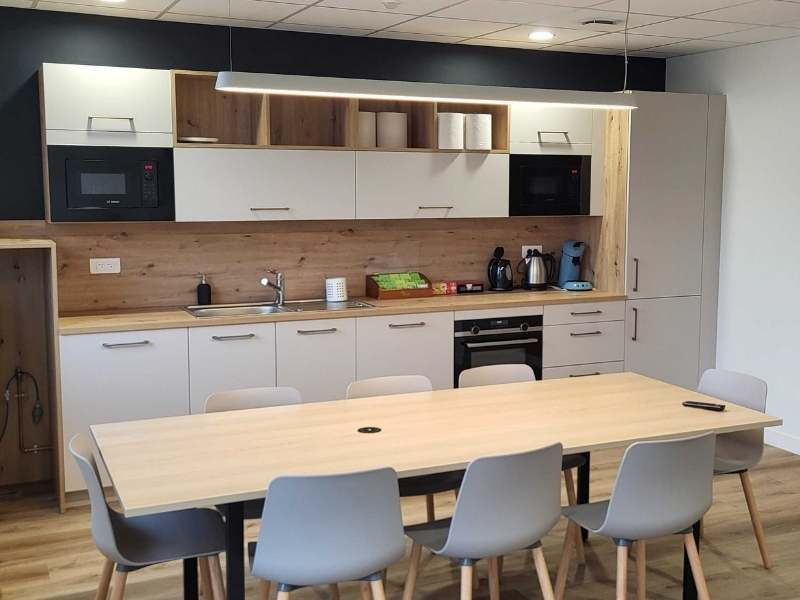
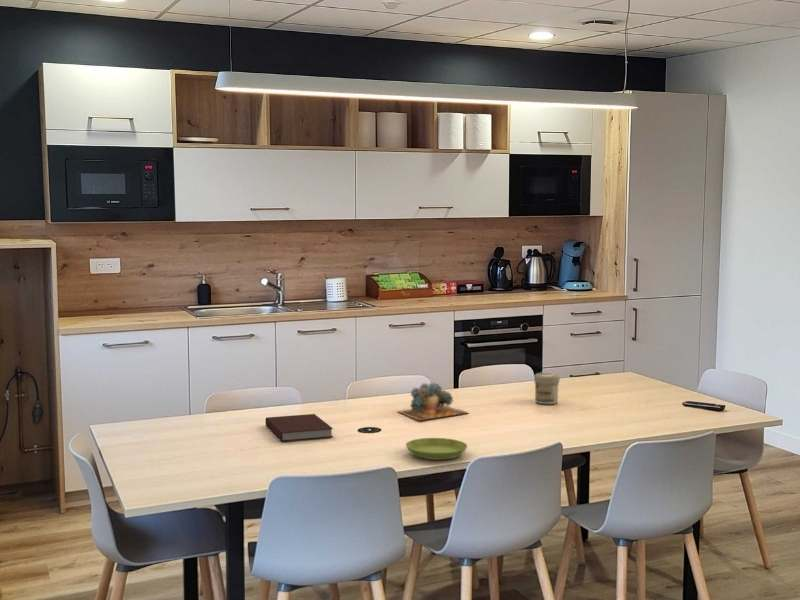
+ succulent plant [396,381,470,422]
+ notebook [265,413,334,442]
+ jar [533,371,561,405]
+ saucer [405,437,468,461]
